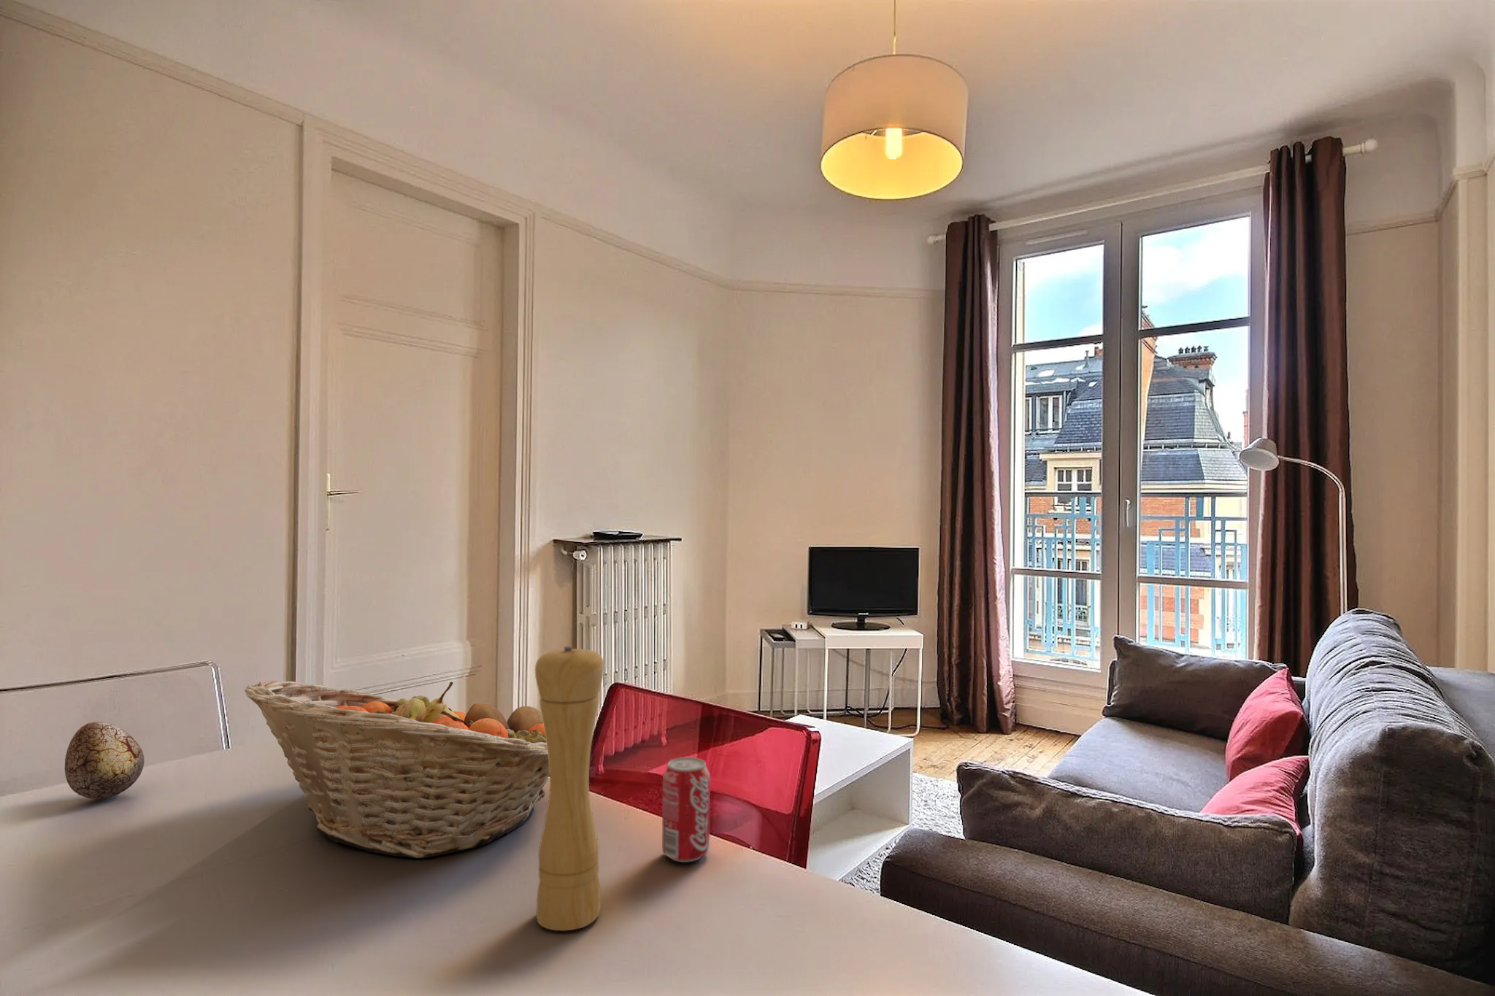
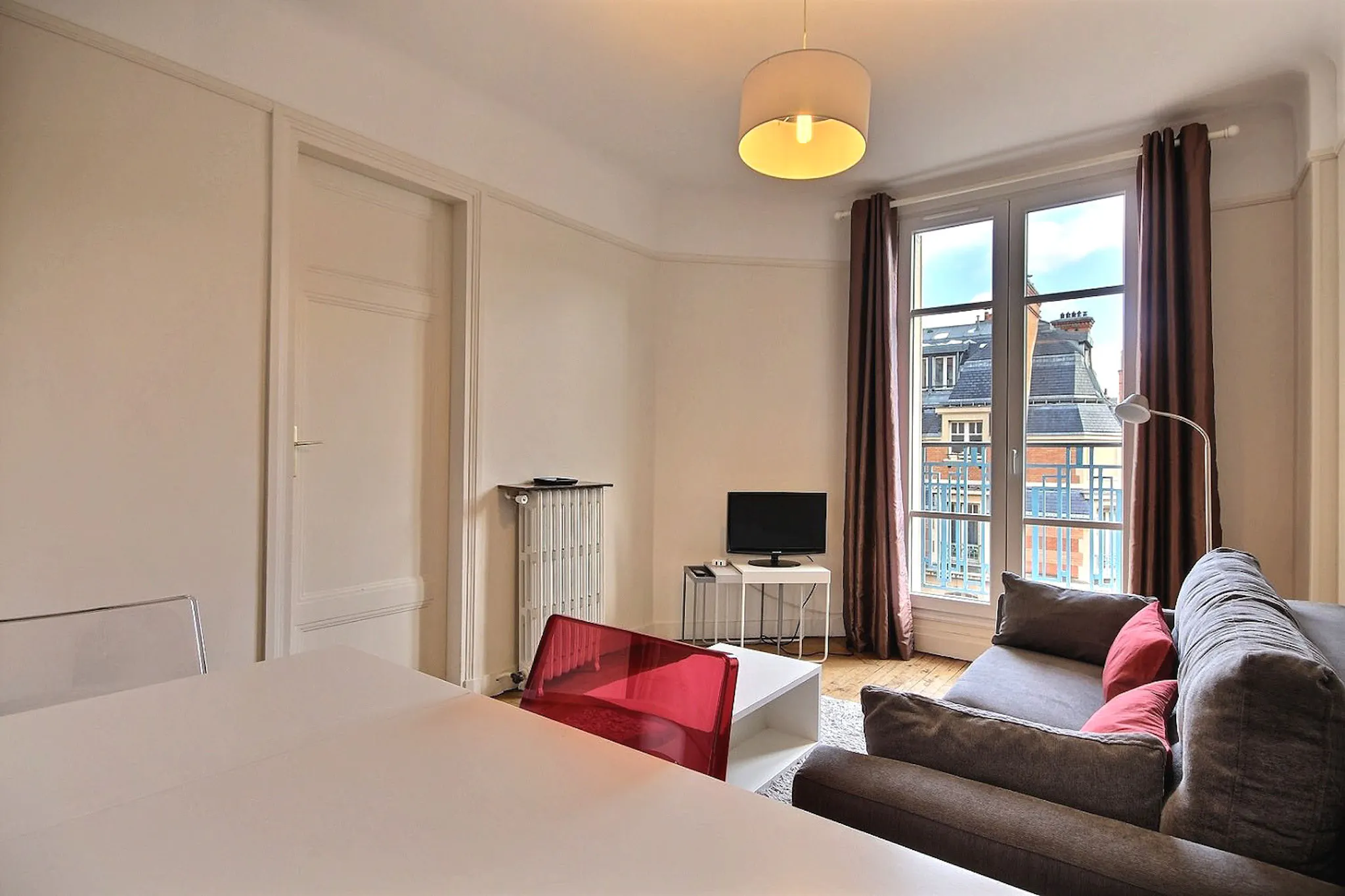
- beverage can [661,757,711,864]
- decorative egg [64,721,146,799]
- pepper mill [535,645,605,932]
- fruit basket [243,680,550,859]
